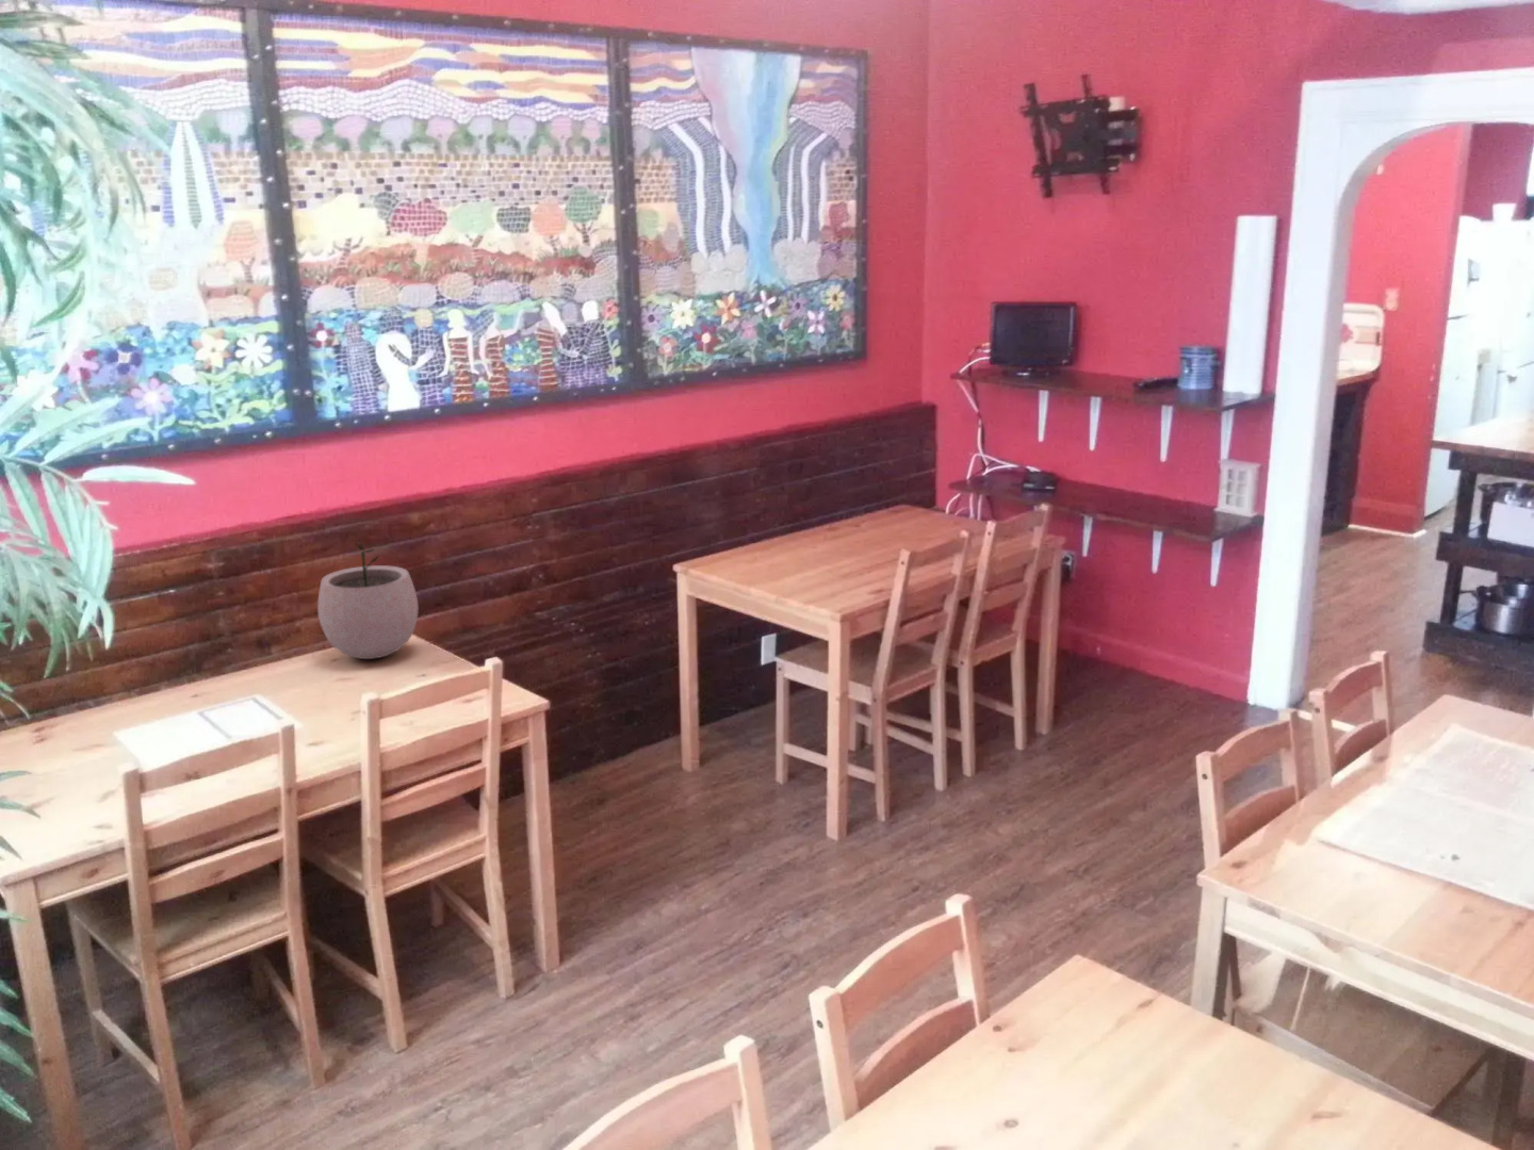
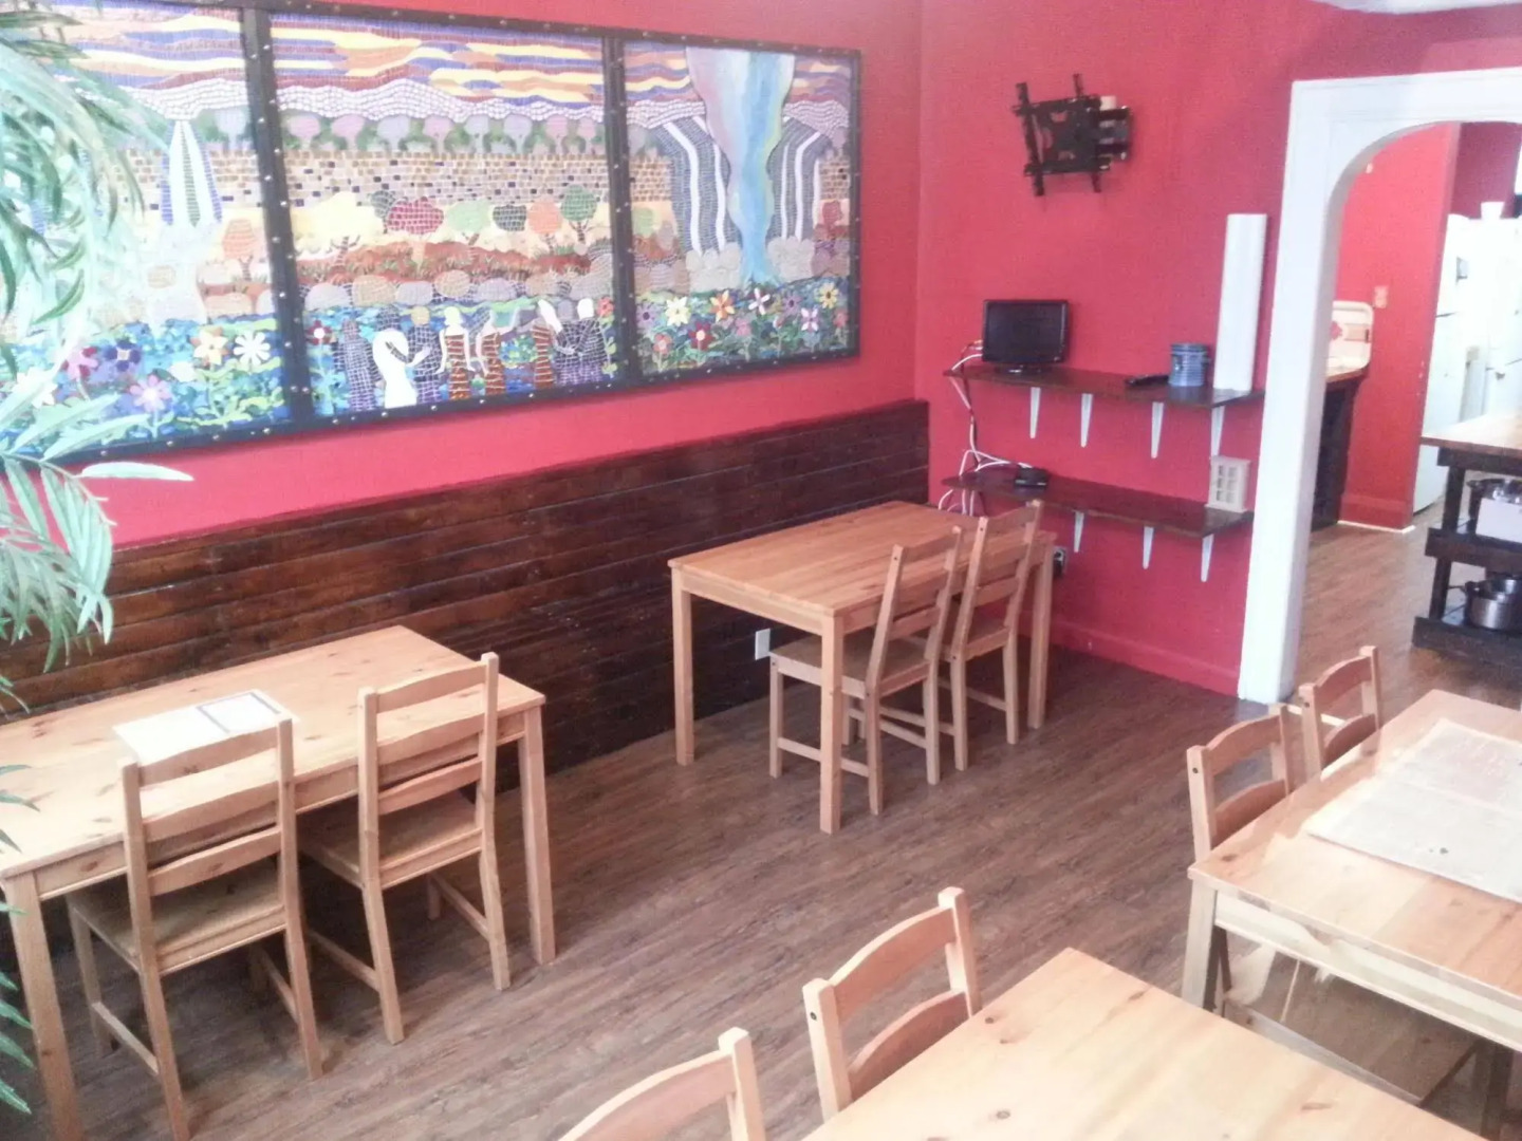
- plant pot [316,541,419,661]
